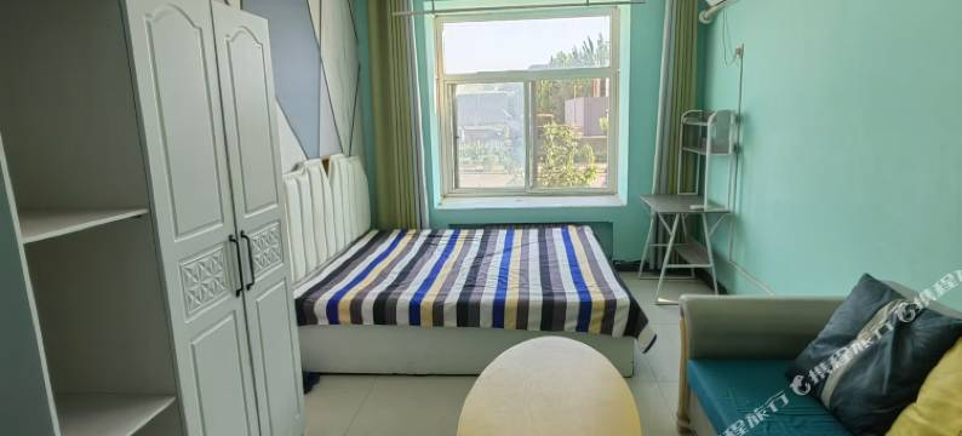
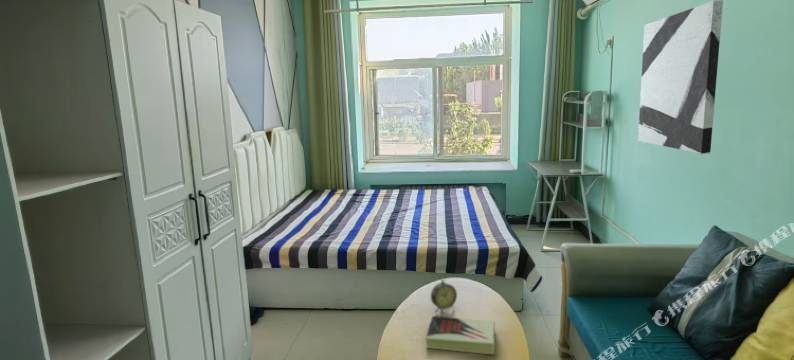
+ alarm clock [430,273,458,314]
+ wall art [637,0,724,155]
+ book [425,315,496,356]
